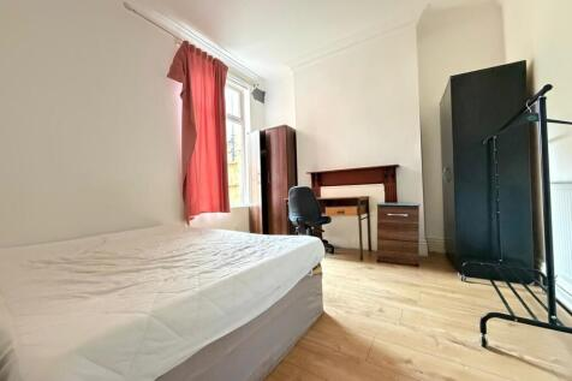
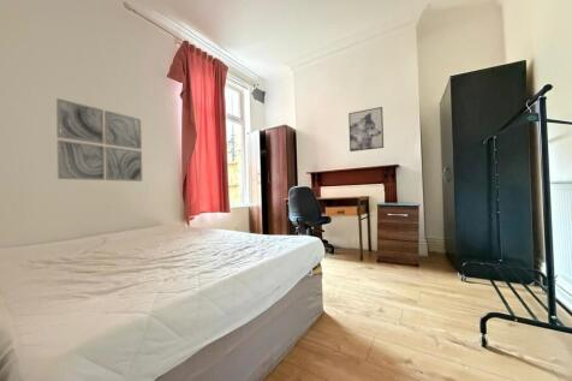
+ wall art [55,97,143,183]
+ wall art [347,106,385,153]
